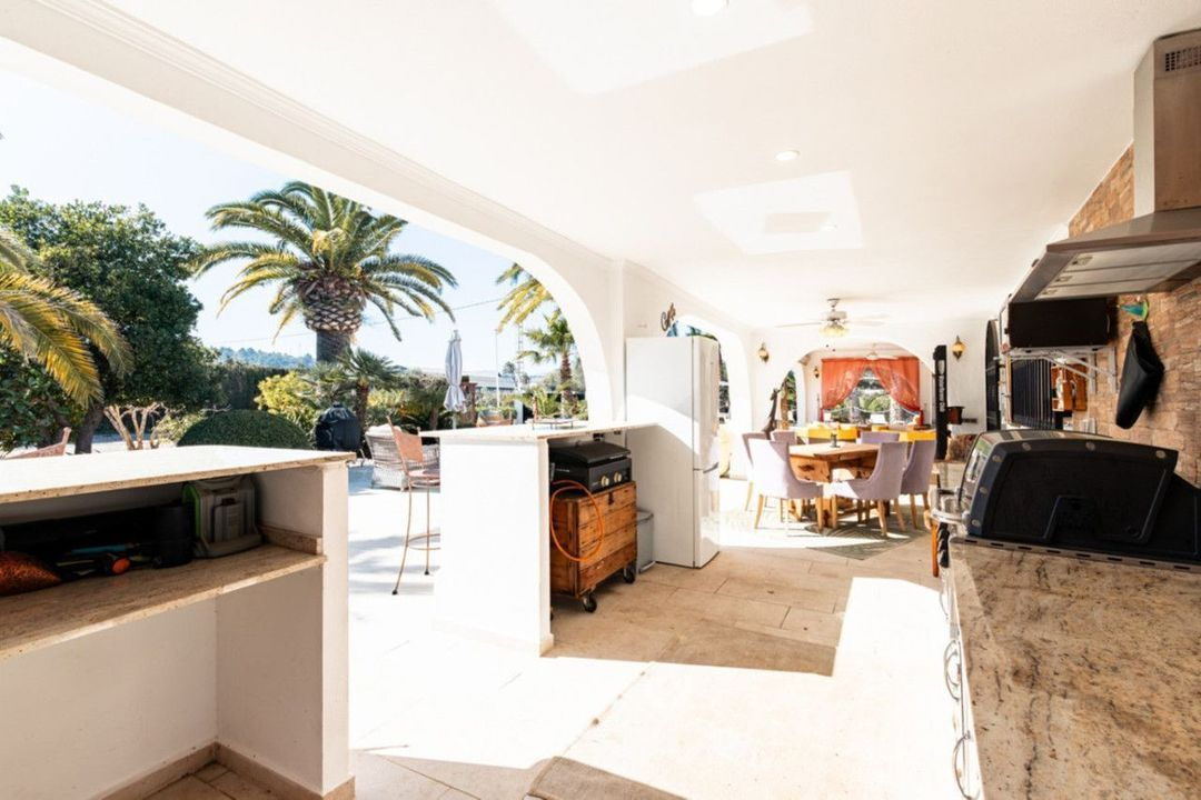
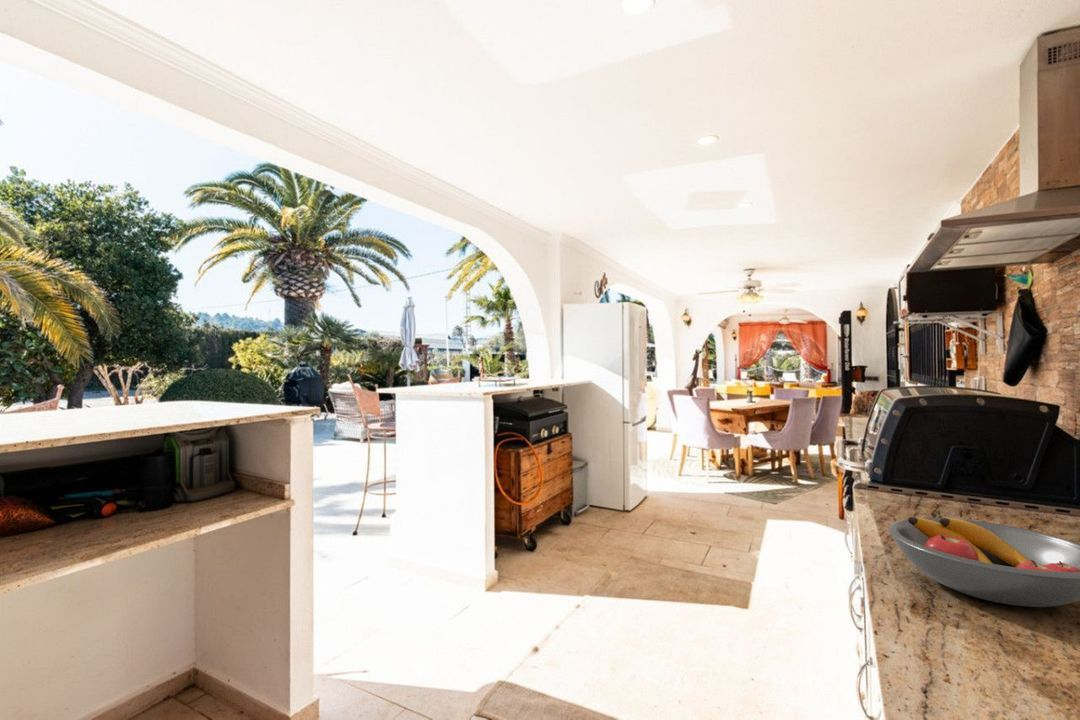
+ fruit bowl [887,516,1080,608]
